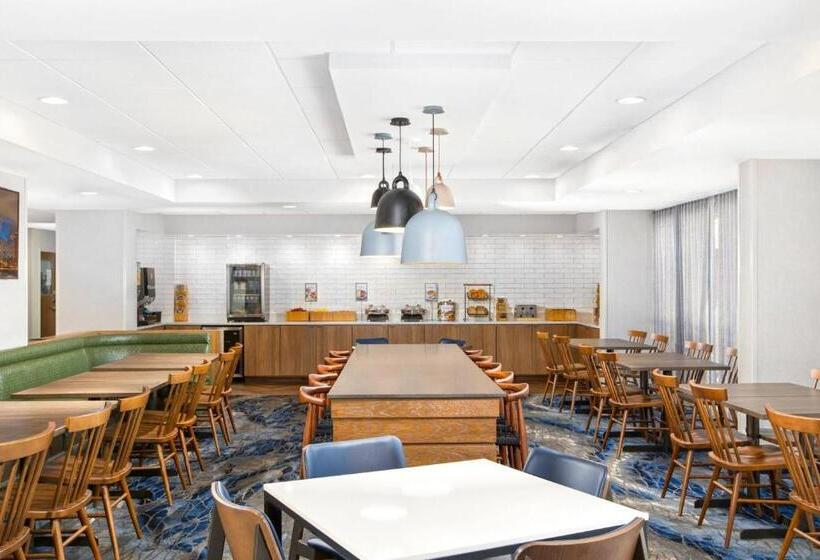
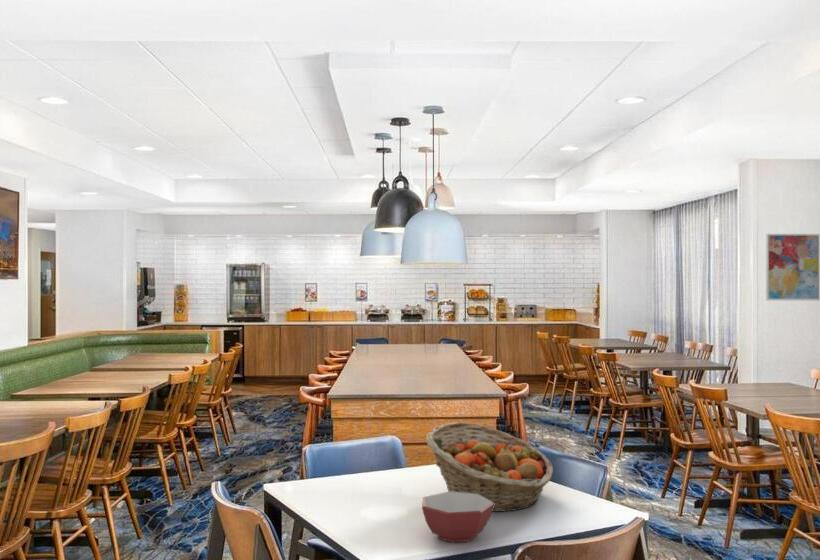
+ wall art [765,233,820,302]
+ bowl [421,491,494,544]
+ fruit basket [425,421,554,513]
